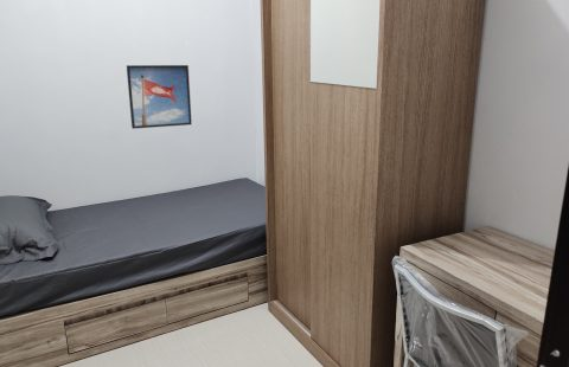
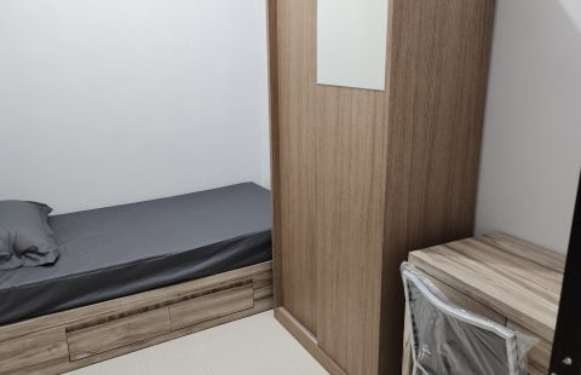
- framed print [126,64,193,130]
